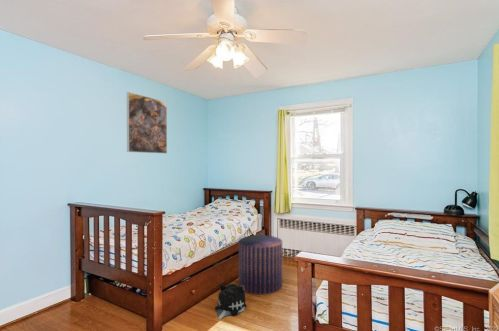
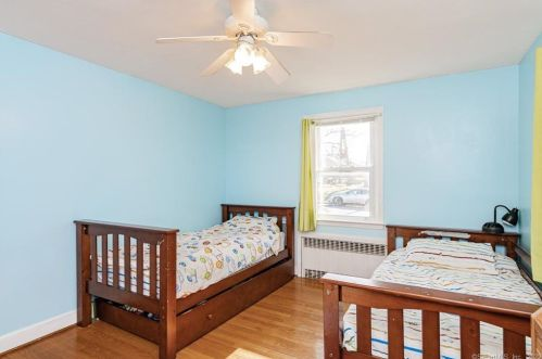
- stool [238,234,283,295]
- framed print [126,91,168,155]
- plush toy [214,283,248,321]
